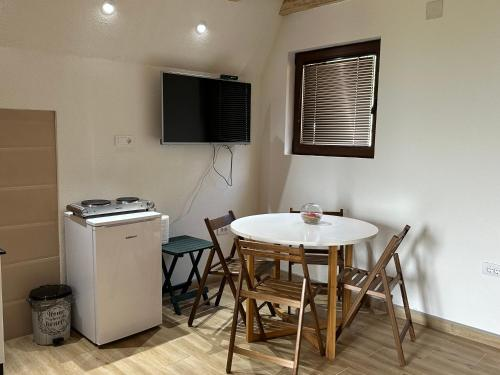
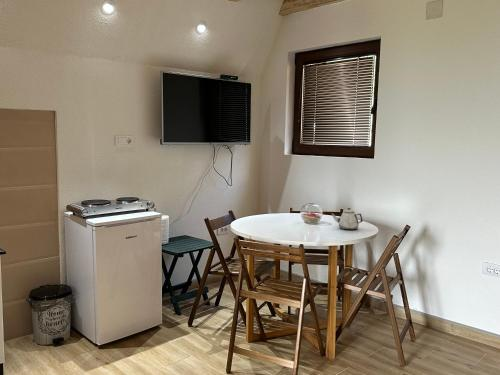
+ teapot [331,207,364,231]
